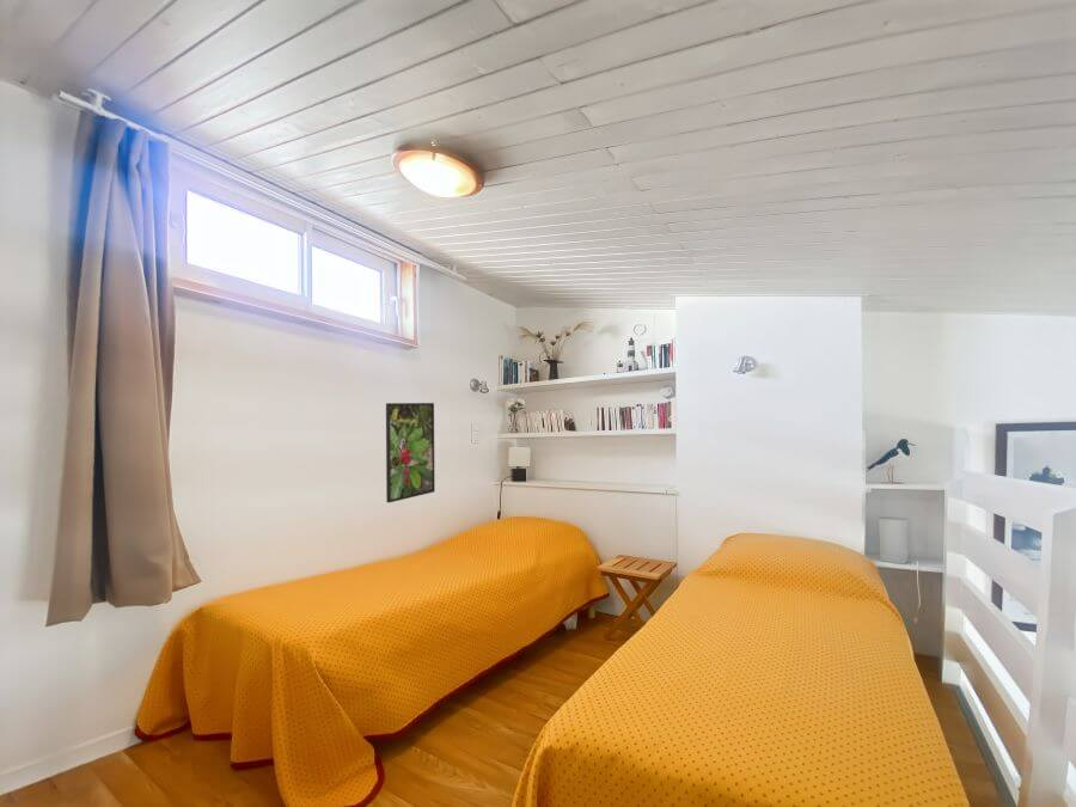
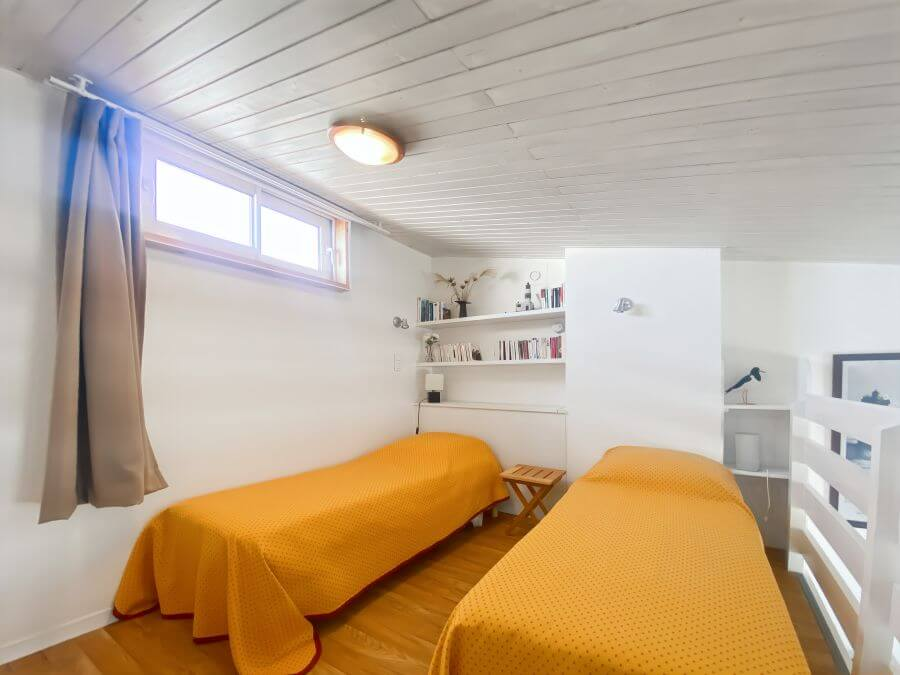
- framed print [385,402,436,503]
